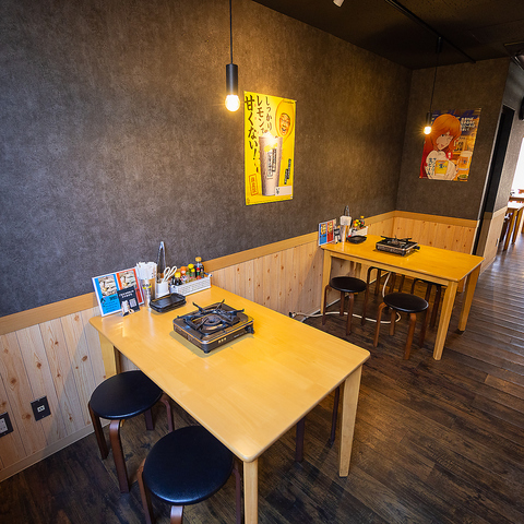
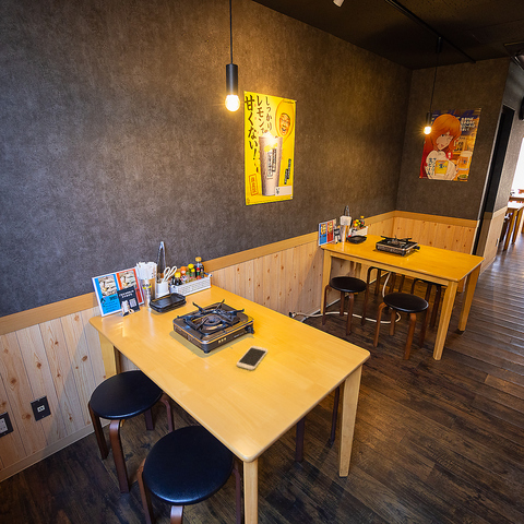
+ smartphone [236,345,269,371]
